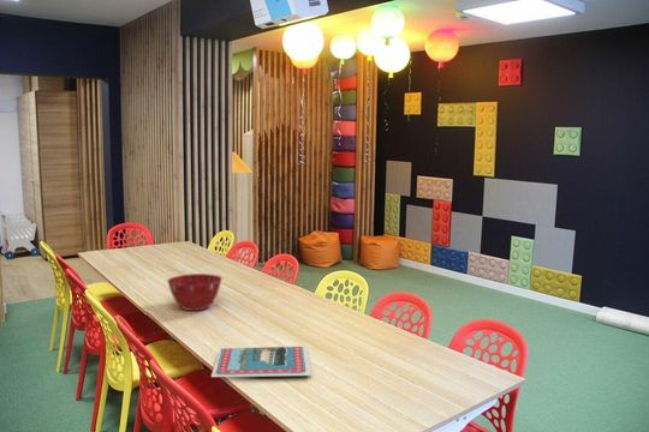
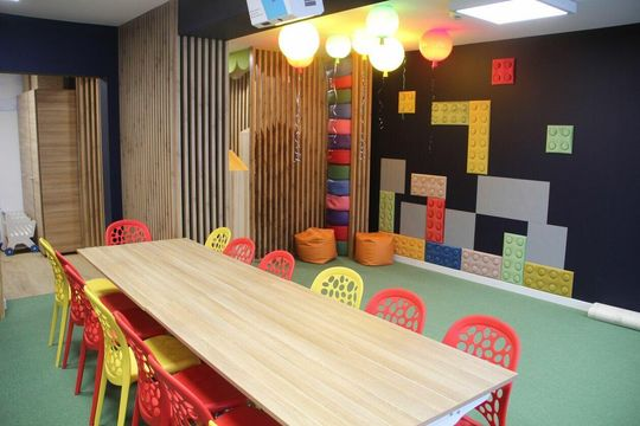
- mixing bowl [166,272,224,312]
- postcard [210,346,312,378]
